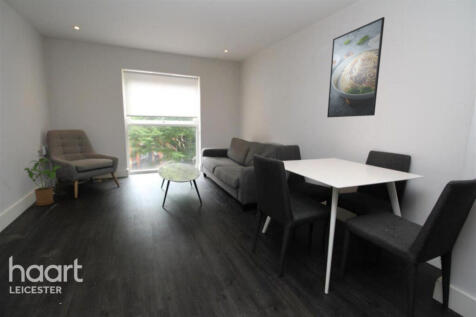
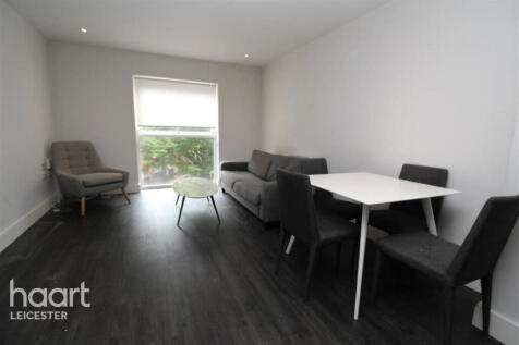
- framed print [326,16,386,118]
- house plant [23,157,63,207]
